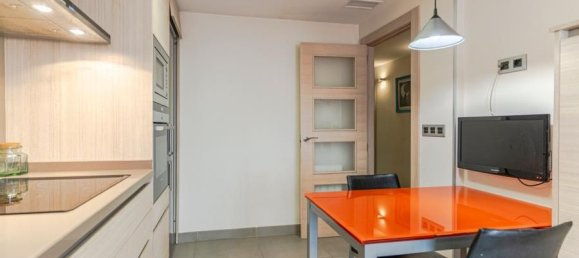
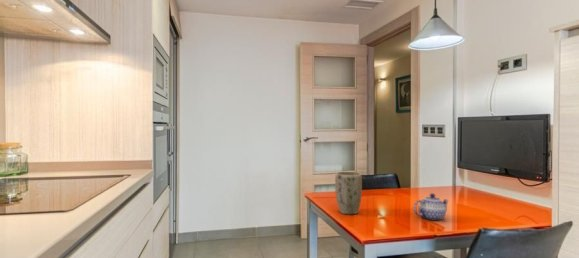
+ teapot [413,192,449,221]
+ plant pot [334,170,363,215]
